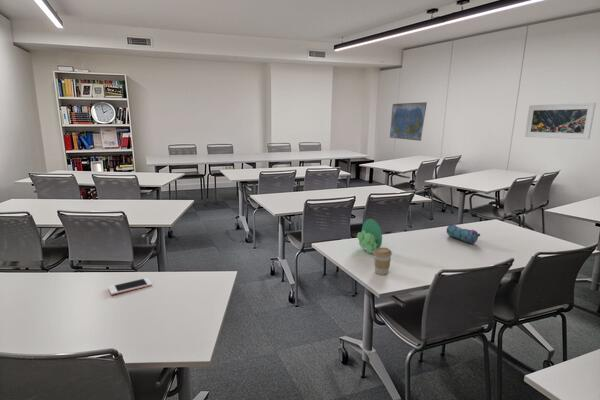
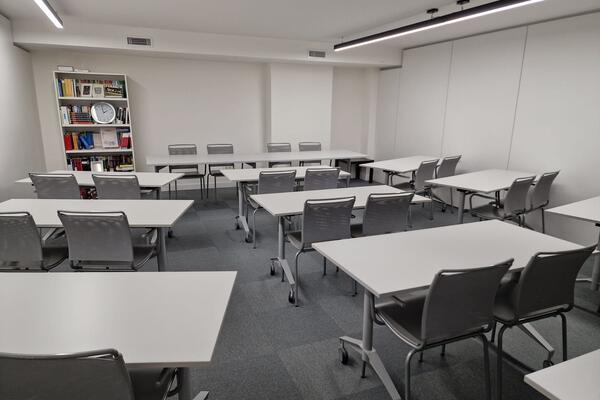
- succulent plant [356,218,383,254]
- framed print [524,102,597,140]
- pencil case [446,222,481,245]
- cell phone [107,277,153,296]
- coffee cup [373,247,393,276]
- world map [389,101,428,142]
